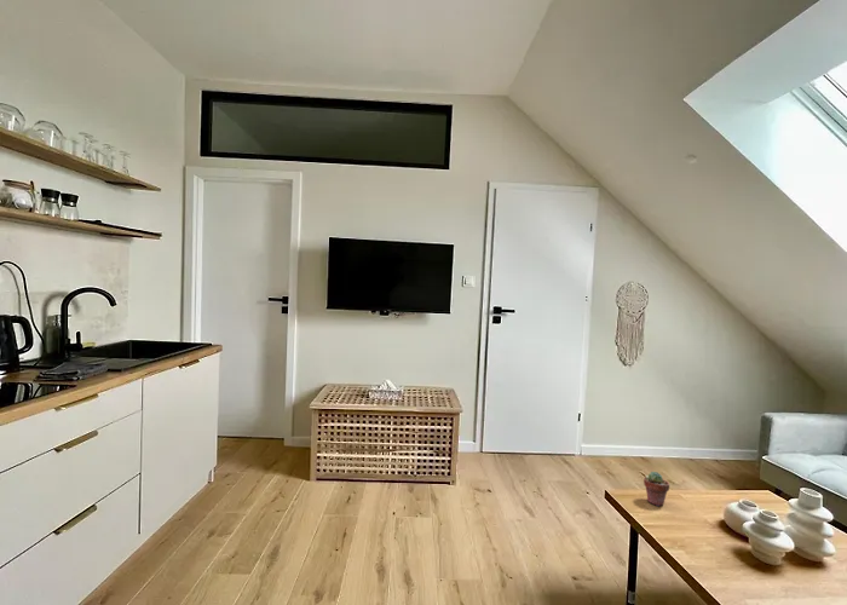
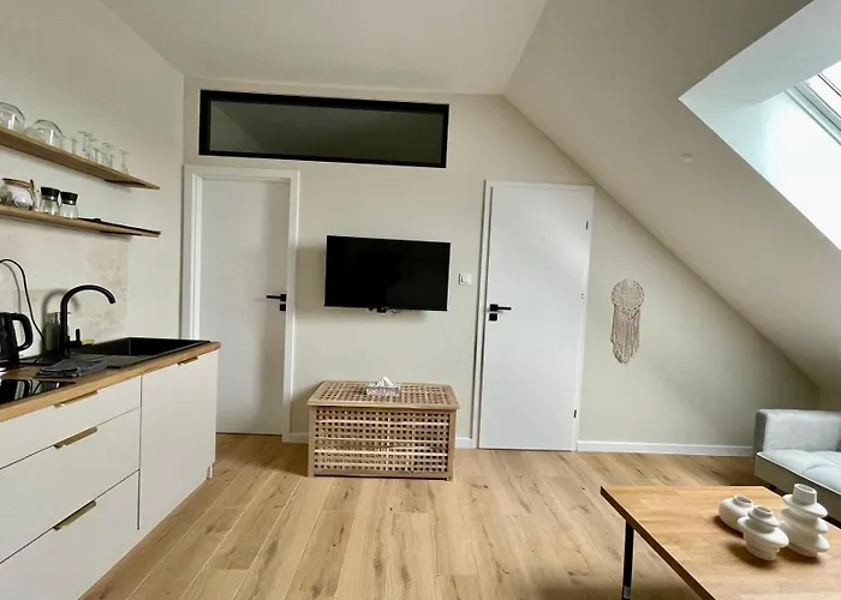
- potted succulent [643,471,670,507]
